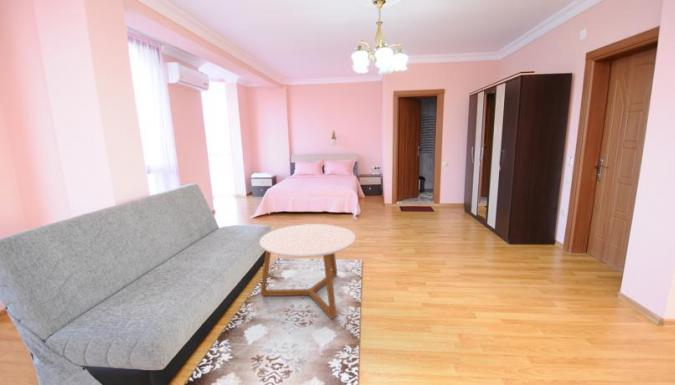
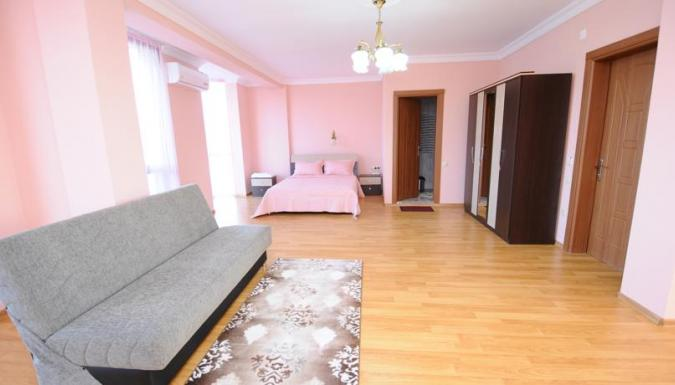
- coffee table [259,223,357,320]
